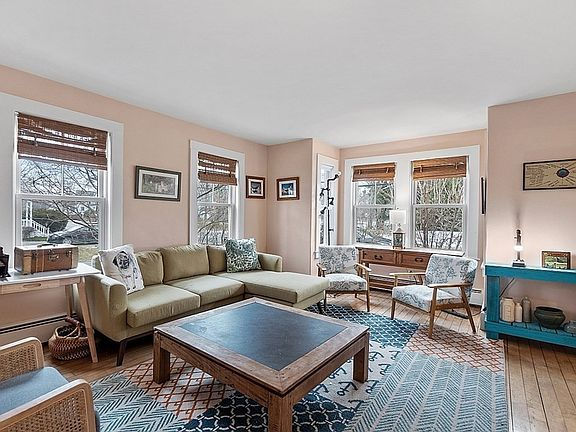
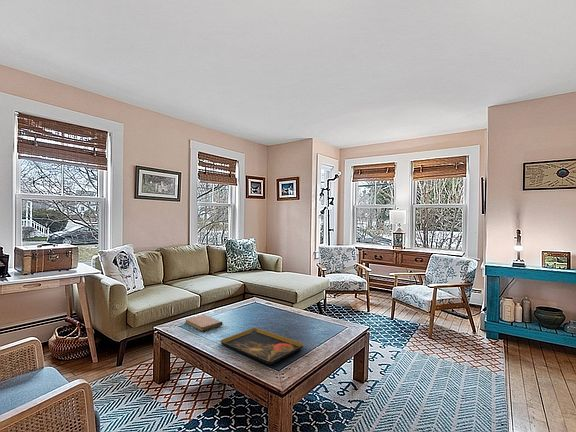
+ decorative tray [219,327,305,366]
+ notebook [184,314,224,332]
